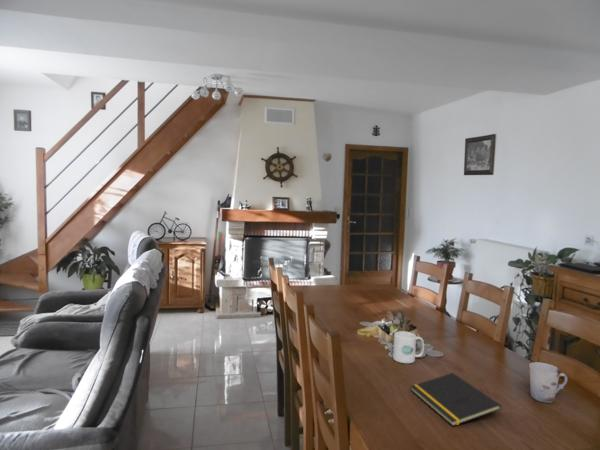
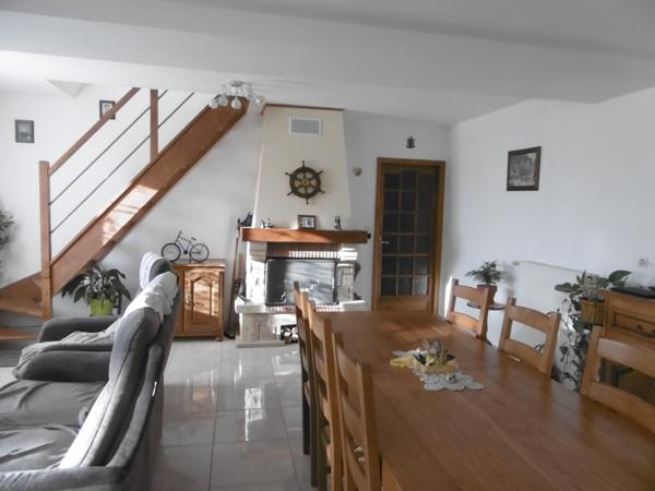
- notepad [410,372,502,427]
- cup [528,361,568,404]
- mug [392,330,425,364]
